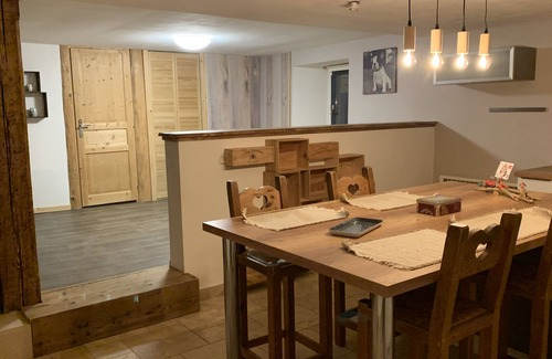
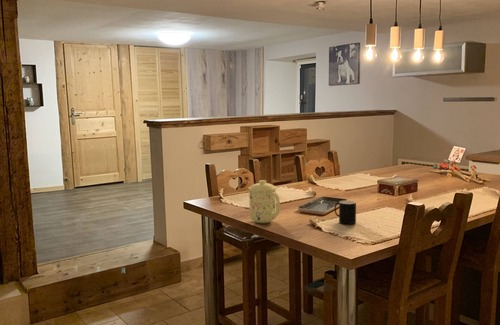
+ mug [248,179,281,224]
+ cup [334,200,357,225]
